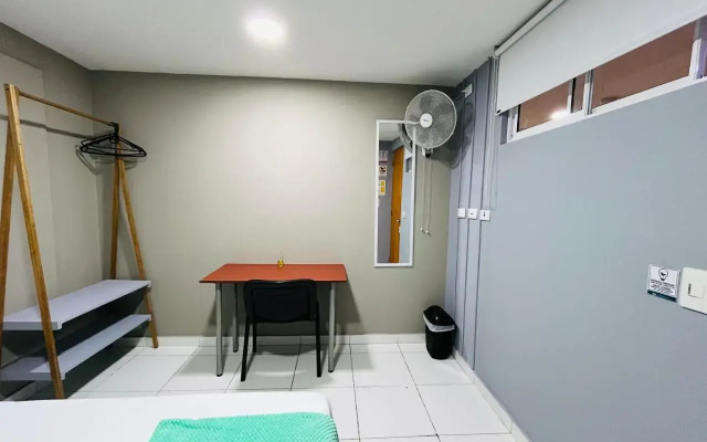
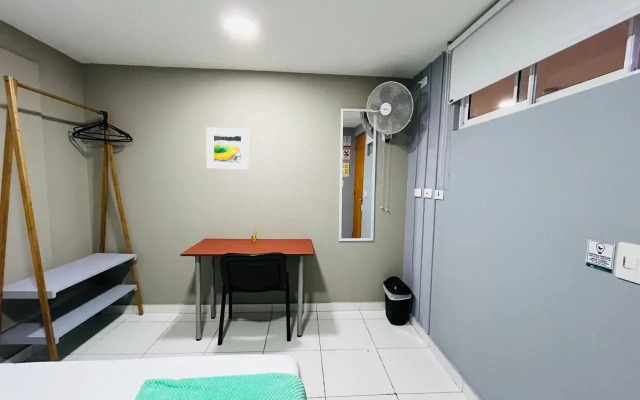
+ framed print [206,127,250,171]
